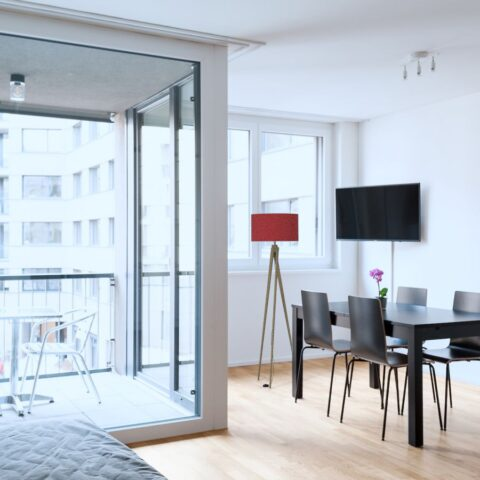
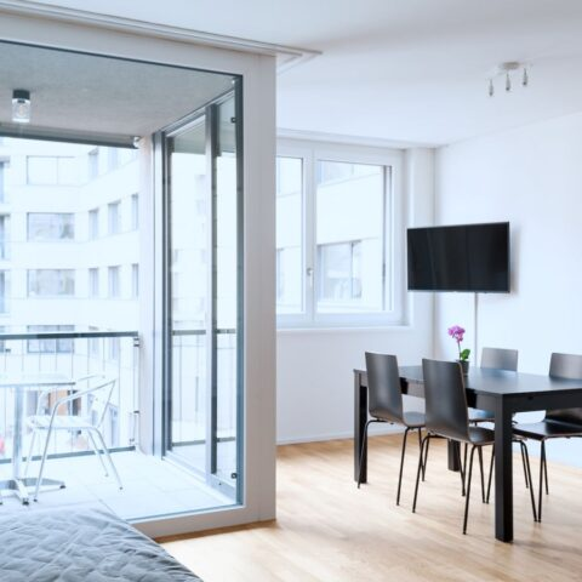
- floor lamp [250,212,300,389]
